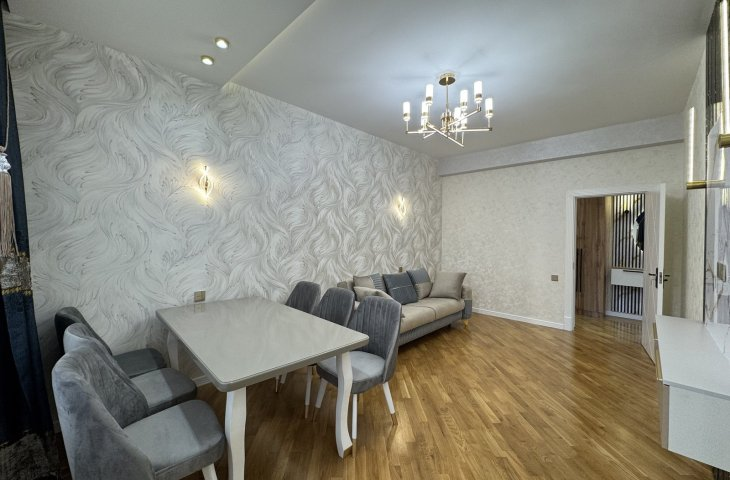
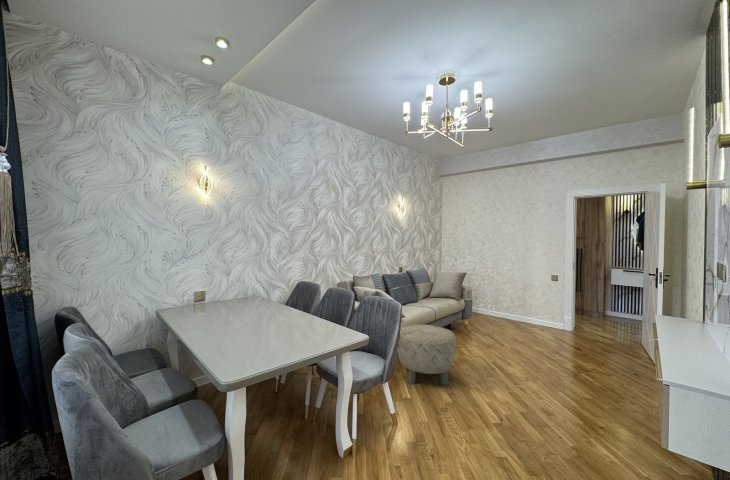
+ ottoman [397,324,457,386]
